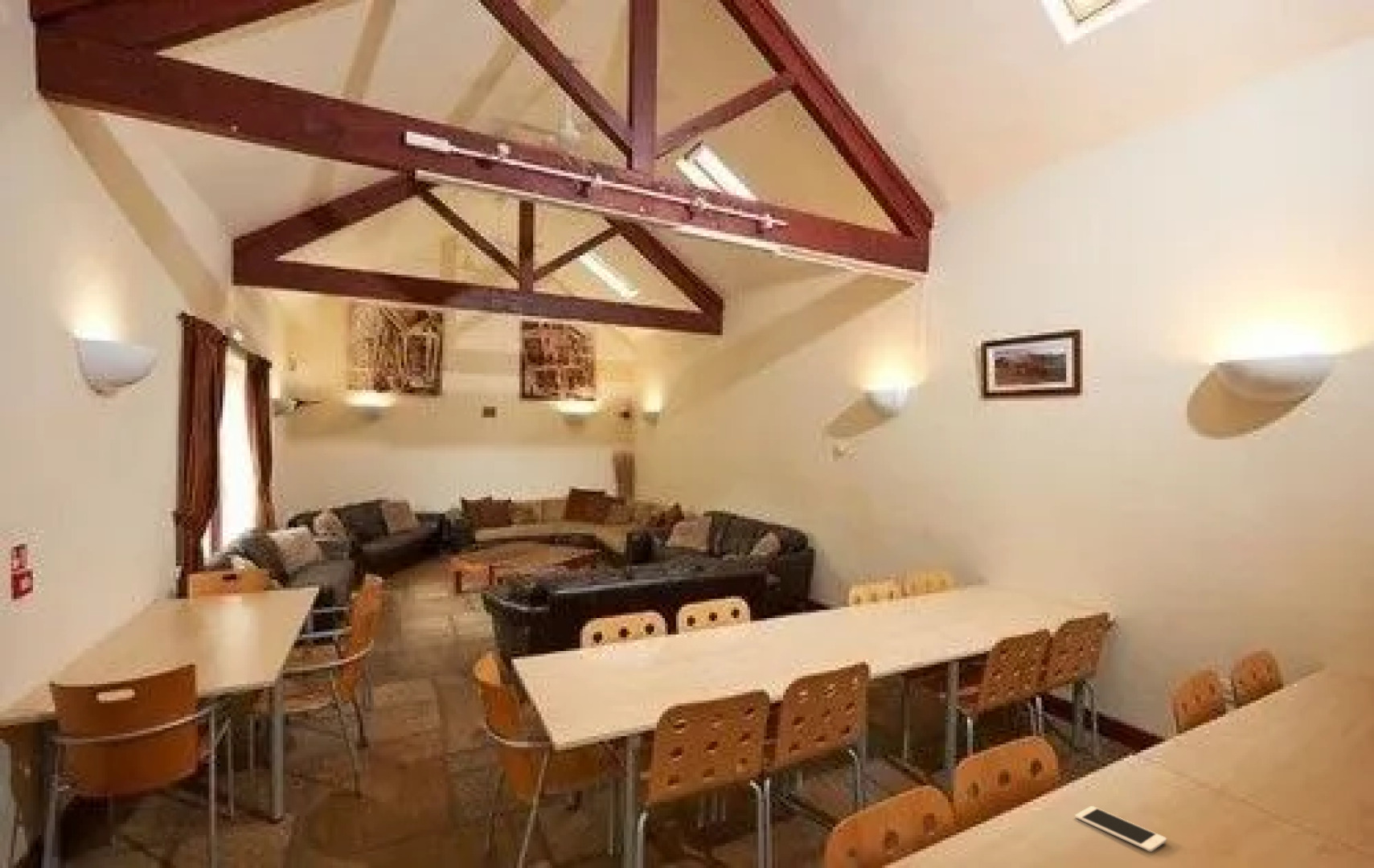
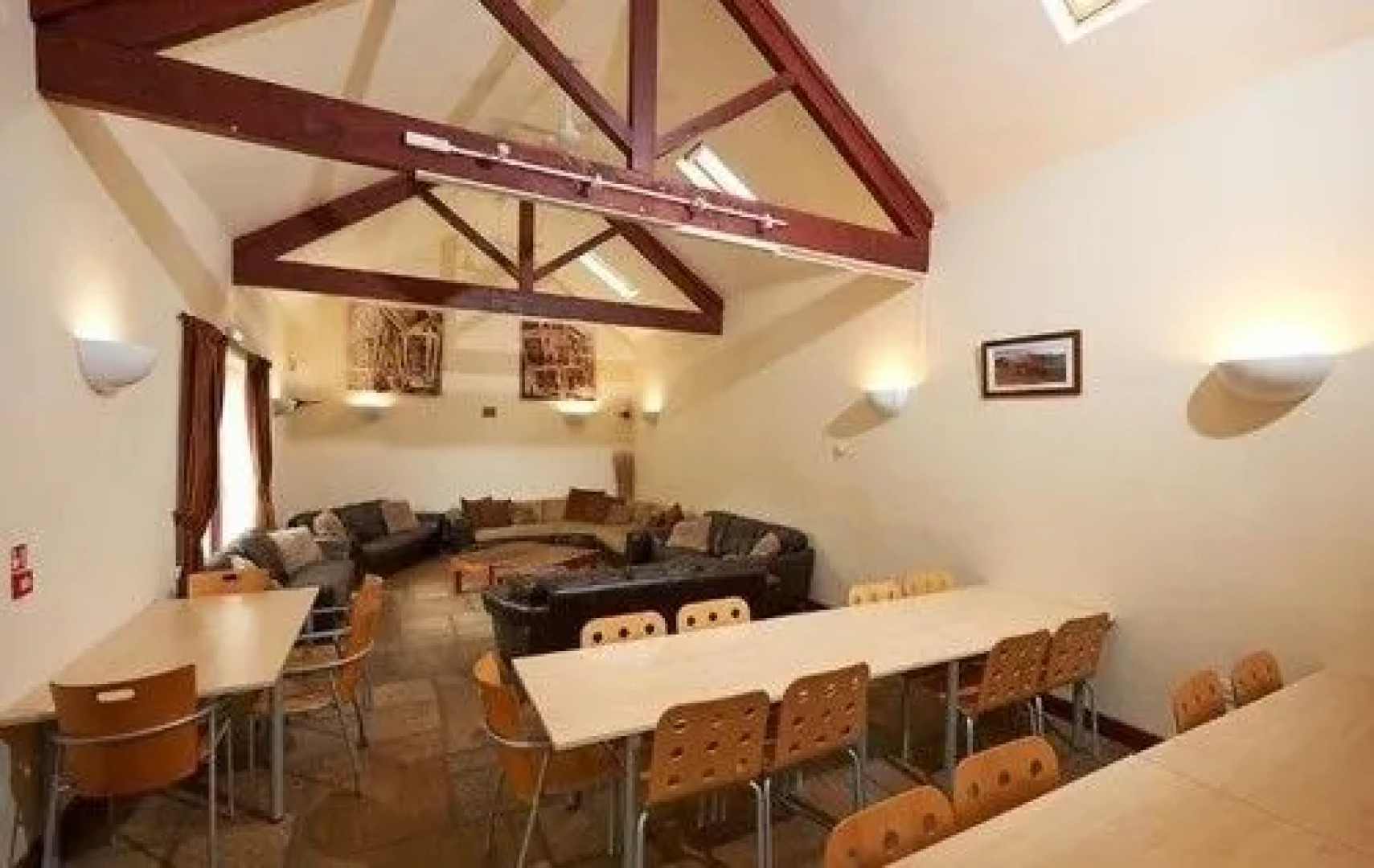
- cell phone [1074,805,1167,853]
